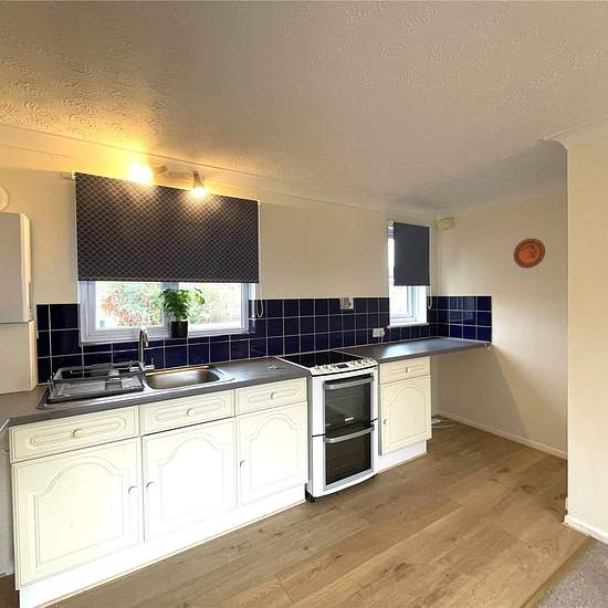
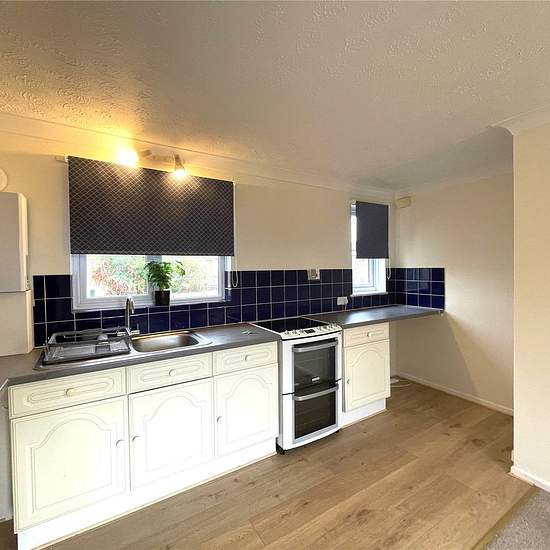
- decorative plate [513,238,546,269]
